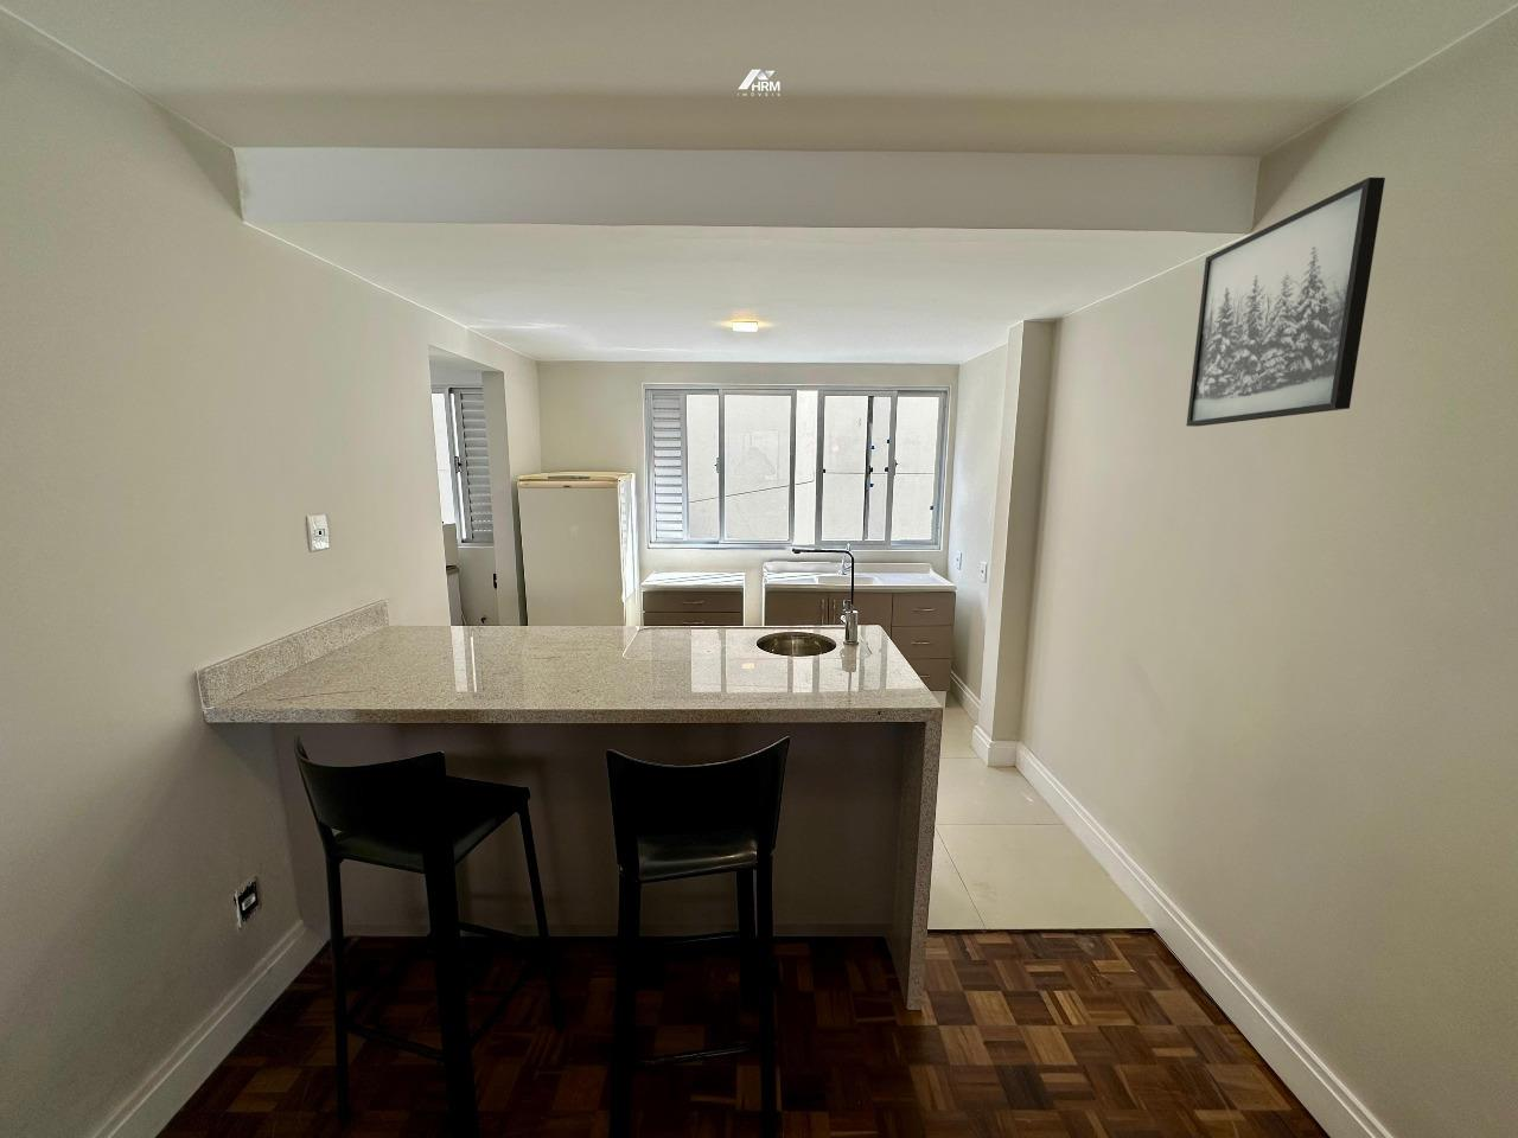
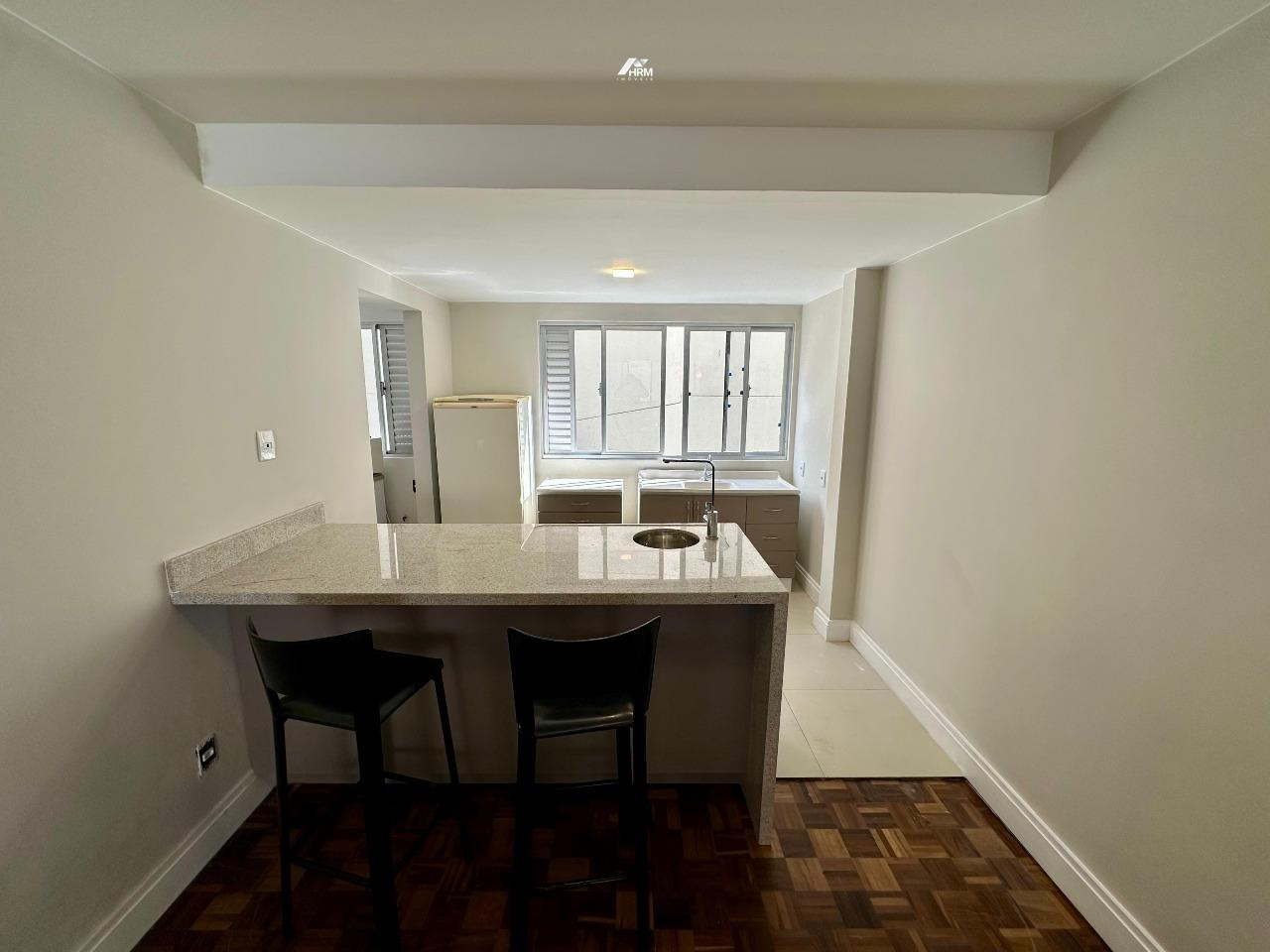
- wall art [1185,177,1387,428]
